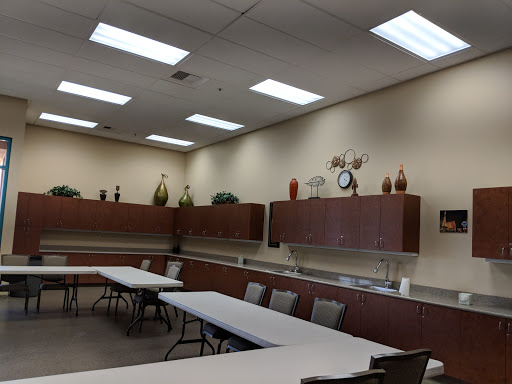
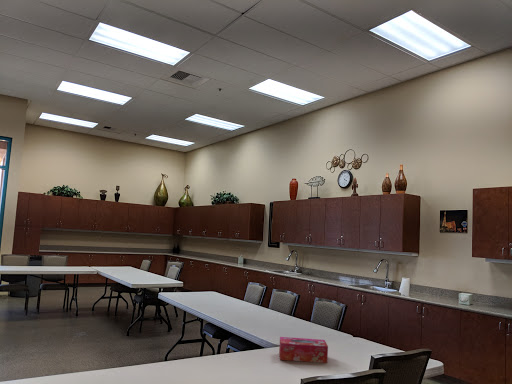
+ tissue box [278,336,329,364]
